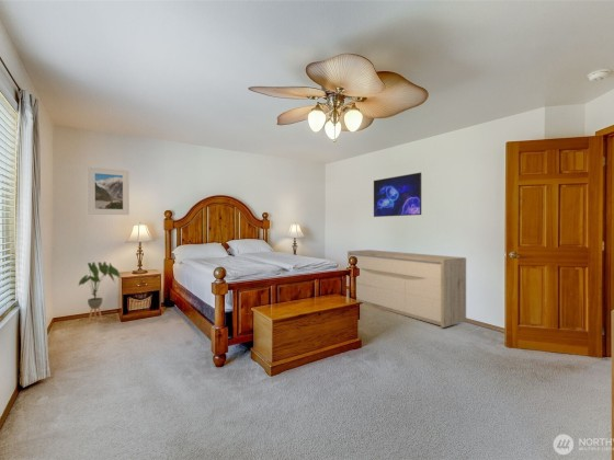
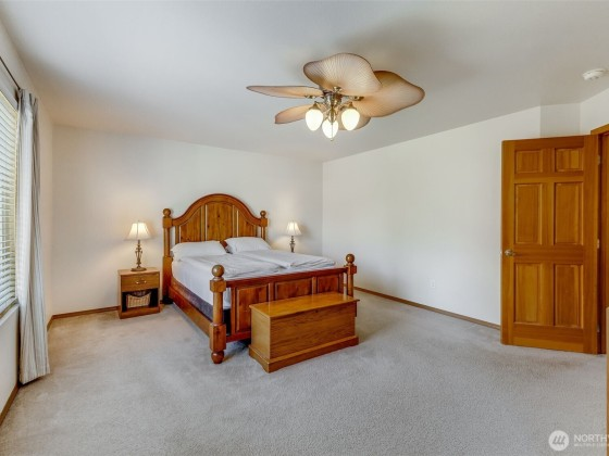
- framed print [373,171,422,218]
- house plant [78,261,121,324]
- dresser [346,249,467,329]
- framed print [87,166,130,216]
